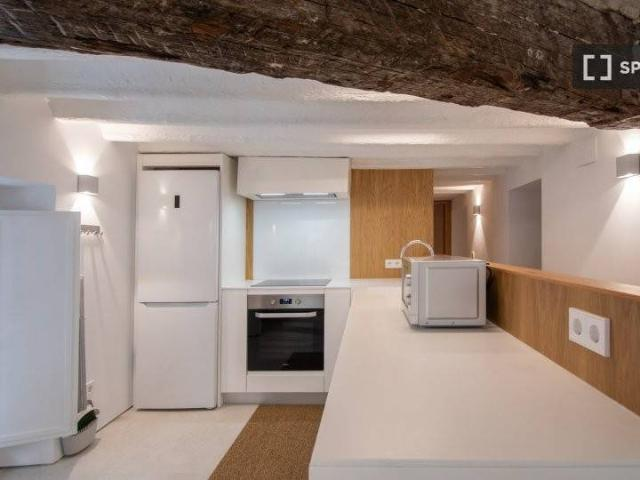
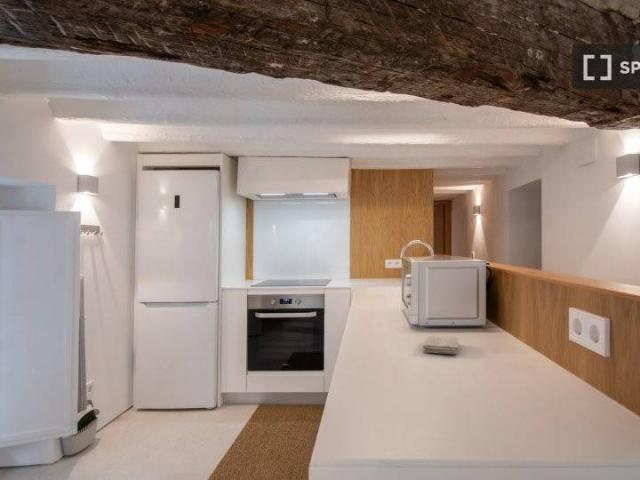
+ washcloth [422,335,460,355]
